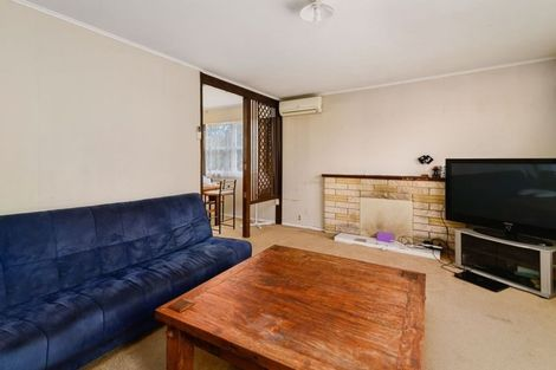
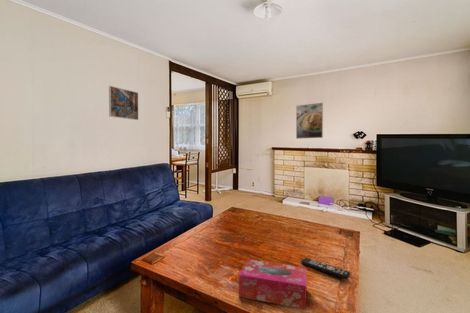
+ remote control [300,257,351,280]
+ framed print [108,85,139,121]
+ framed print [295,102,324,140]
+ tissue box [238,259,307,310]
